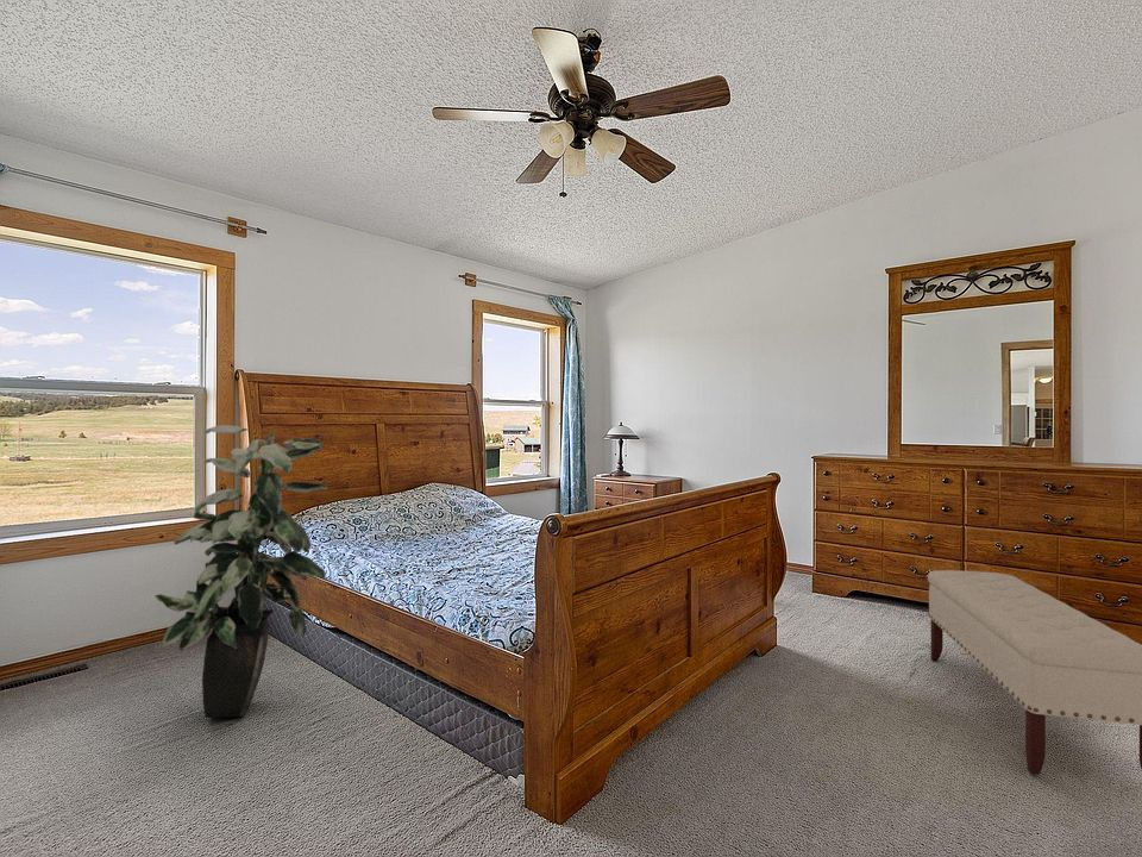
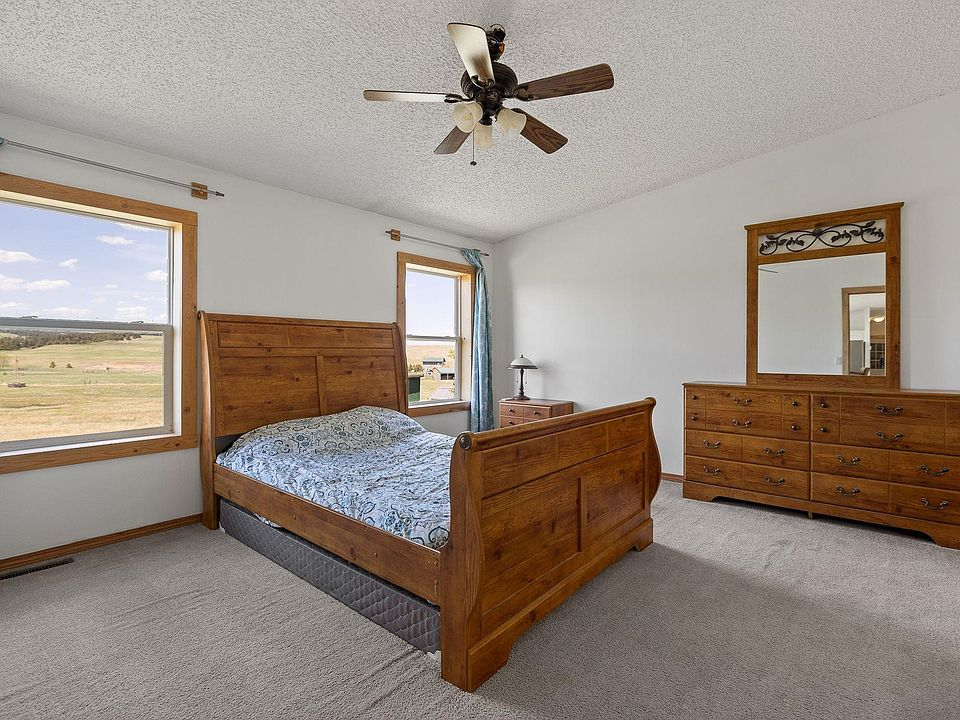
- bench [927,569,1142,776]
- indoor plant [153,424,330,719]
